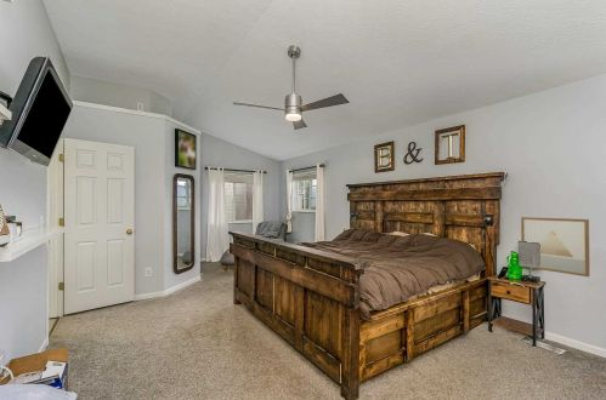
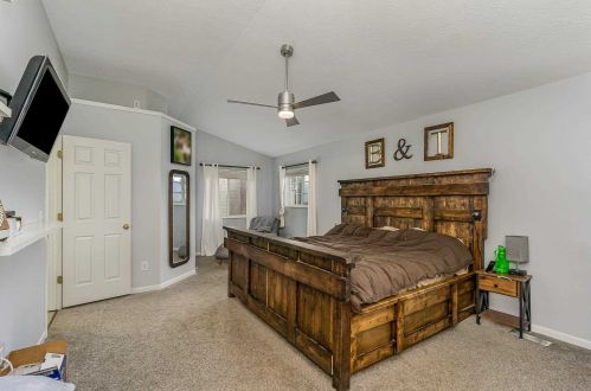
- wall art [520,216,591,278]
